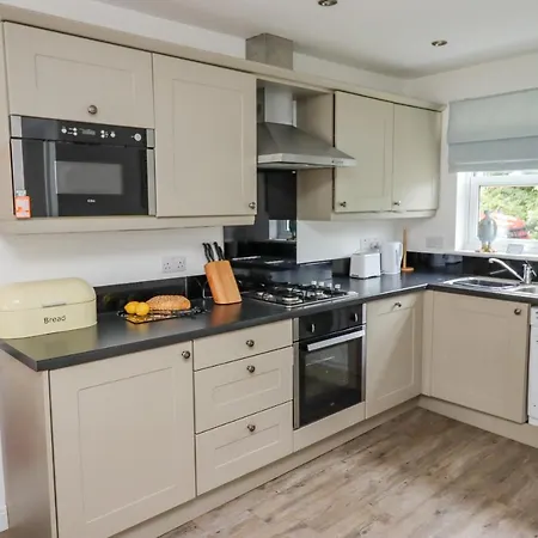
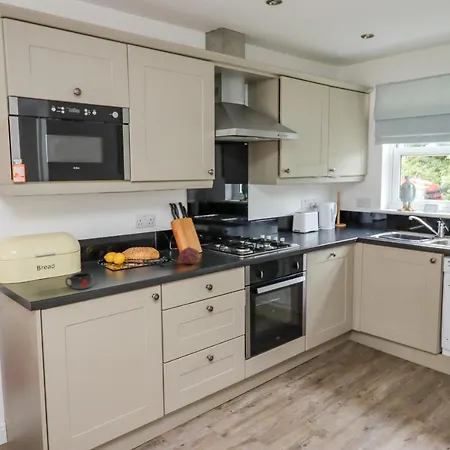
+ mug [64,272,94,290]
+ fruit [178,246,202,265]
